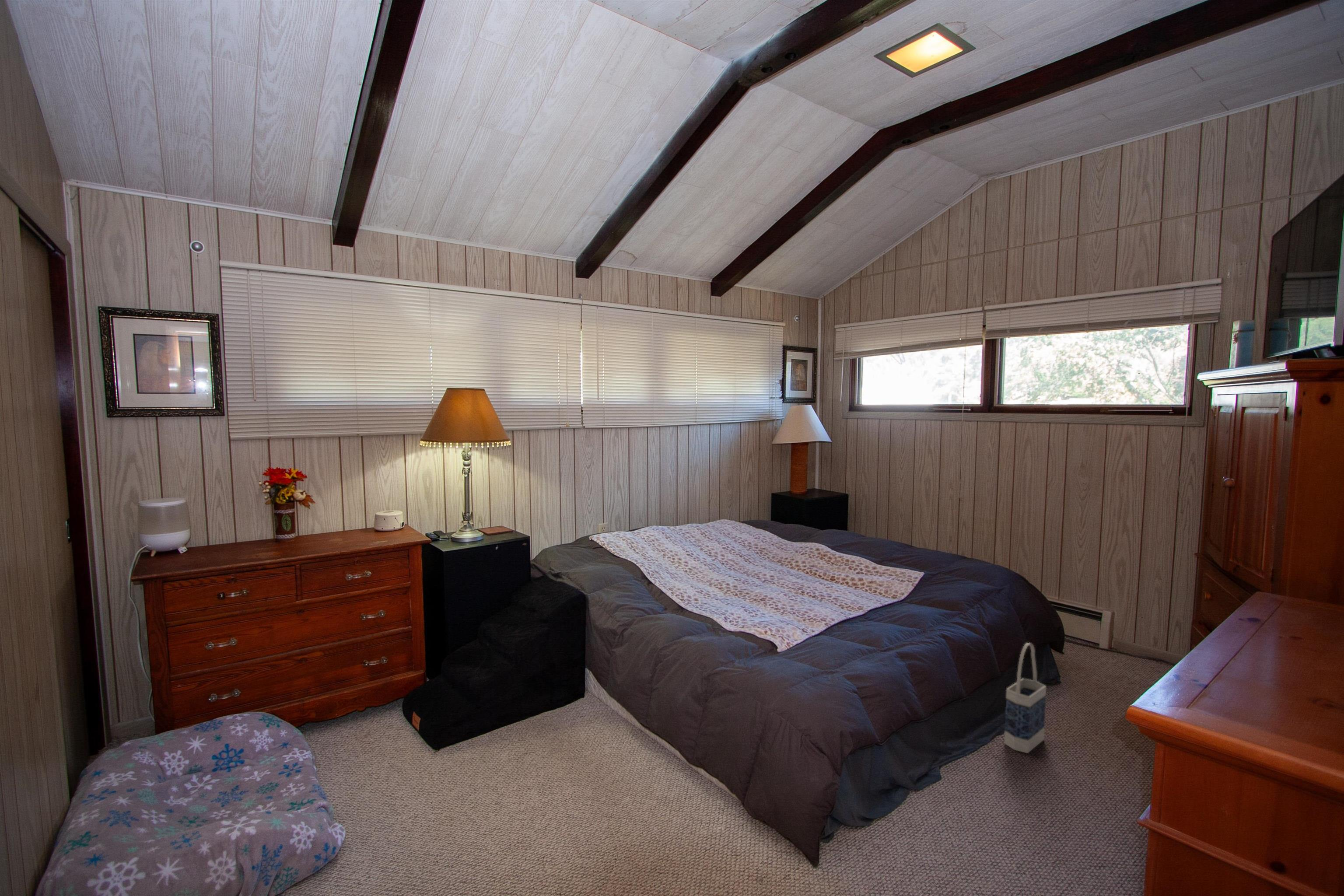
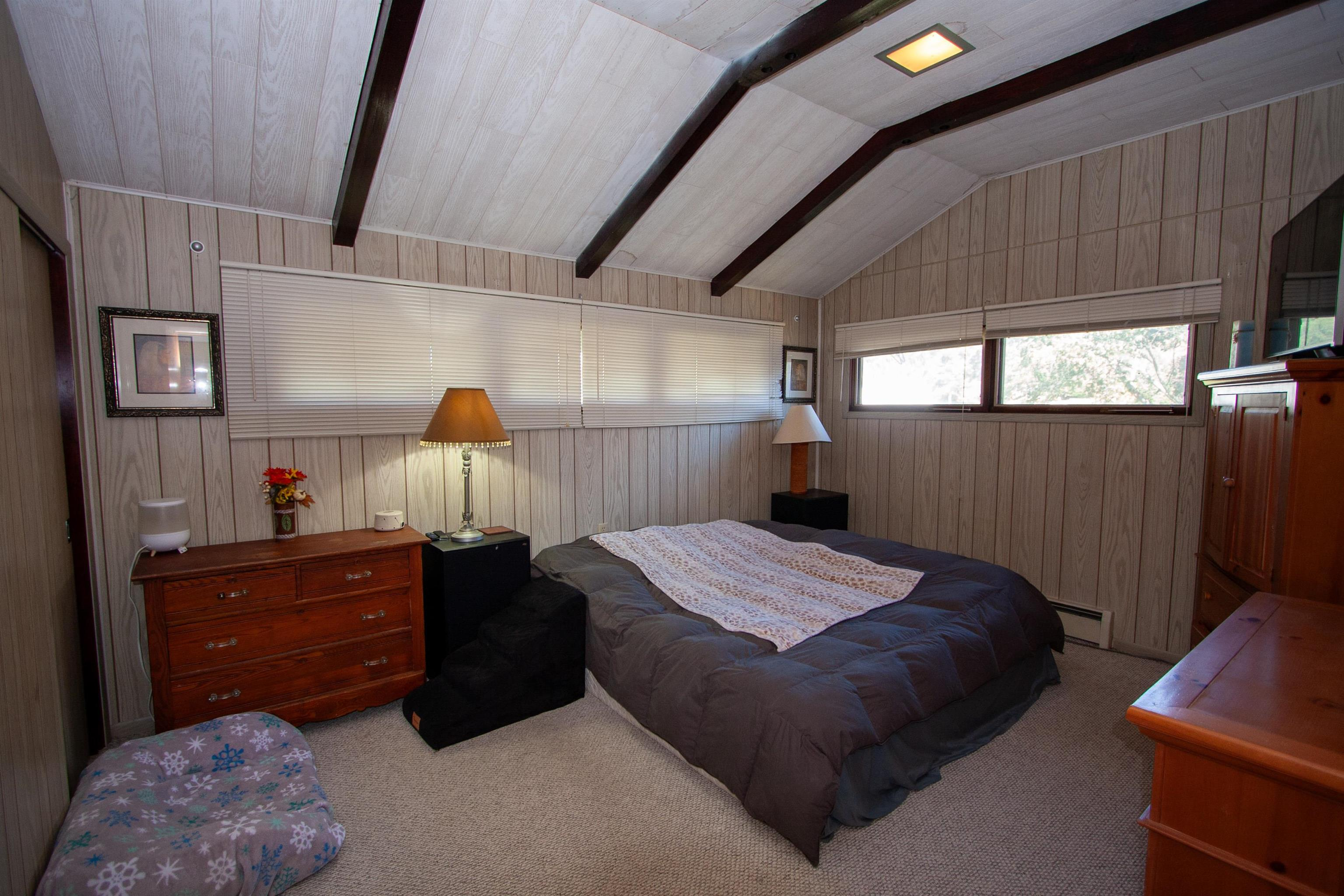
- bag [1004,642,1047,754]
